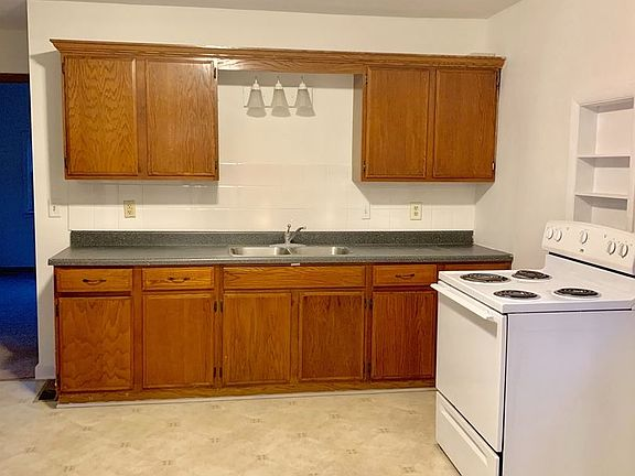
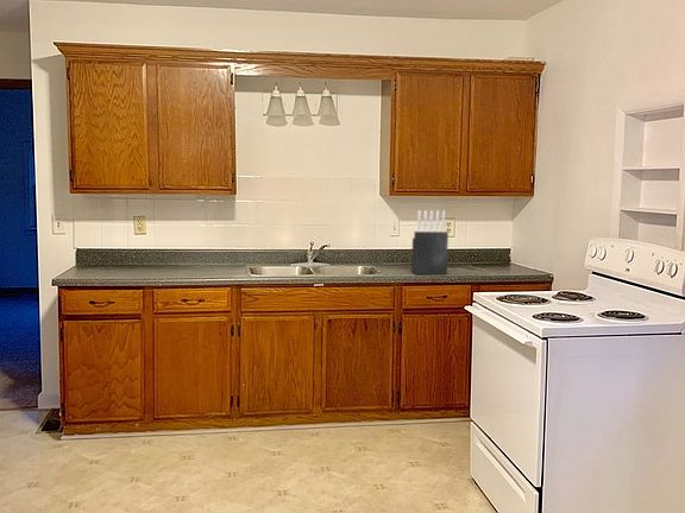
+ knife block [410,209,450,276]
